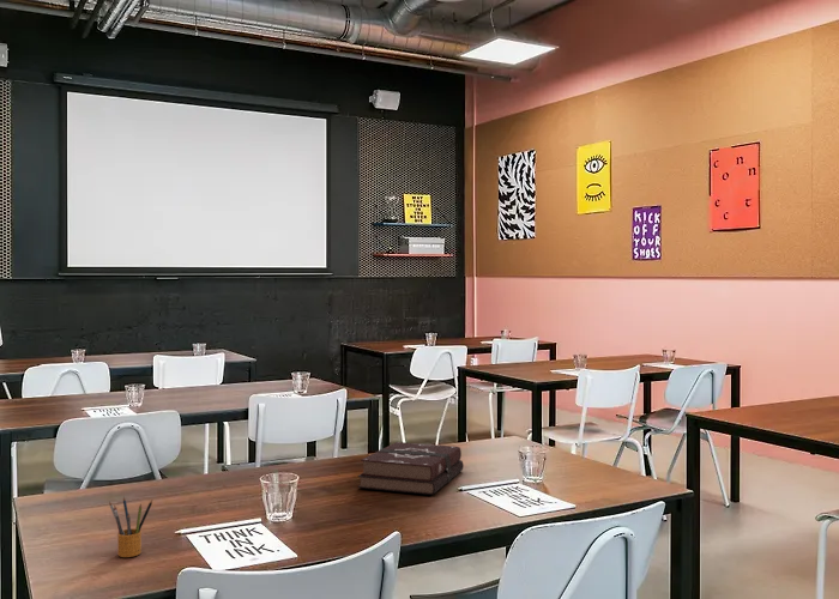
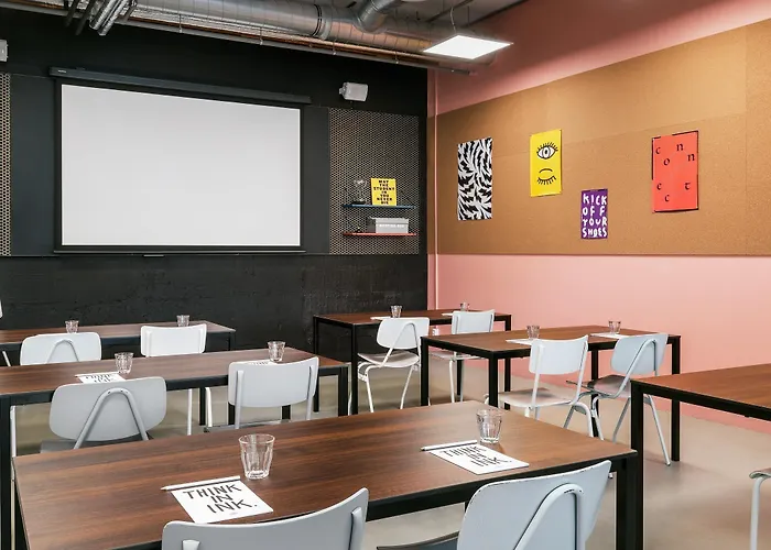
- pencil box [108,496,153,558]
- hardback book [357,441,465,496]
